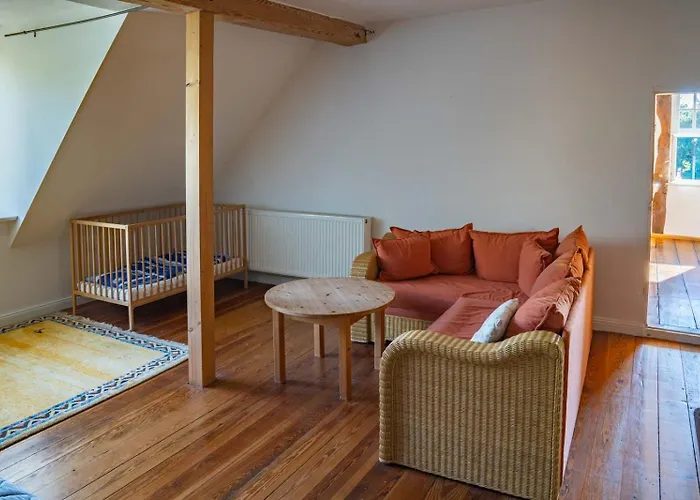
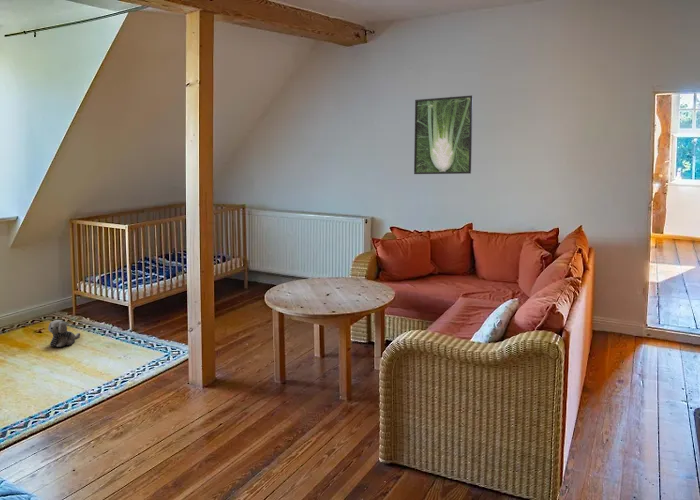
+ plush toy [47,319,81,348]
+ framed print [413,95,474,175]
